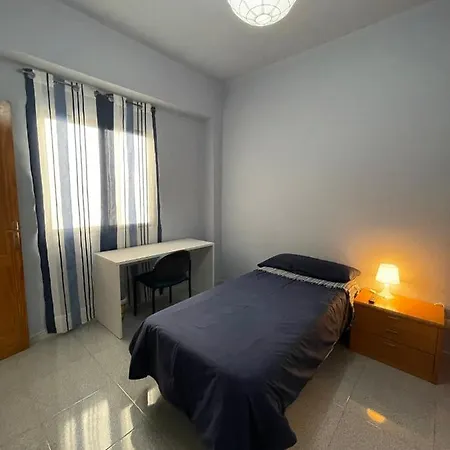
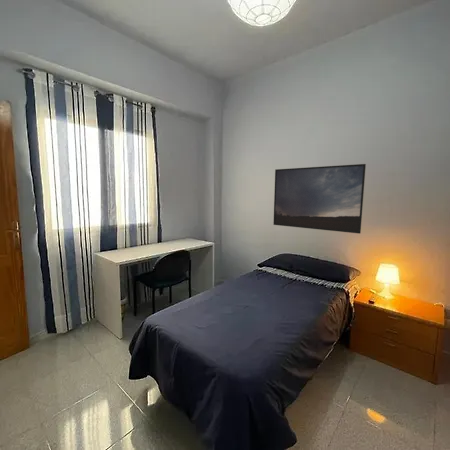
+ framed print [272,163,367,235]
